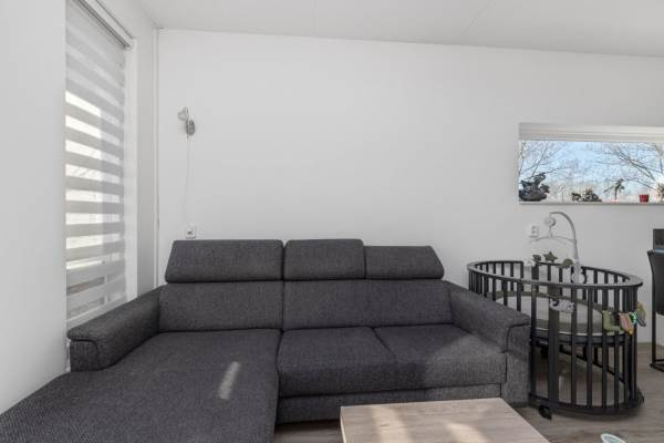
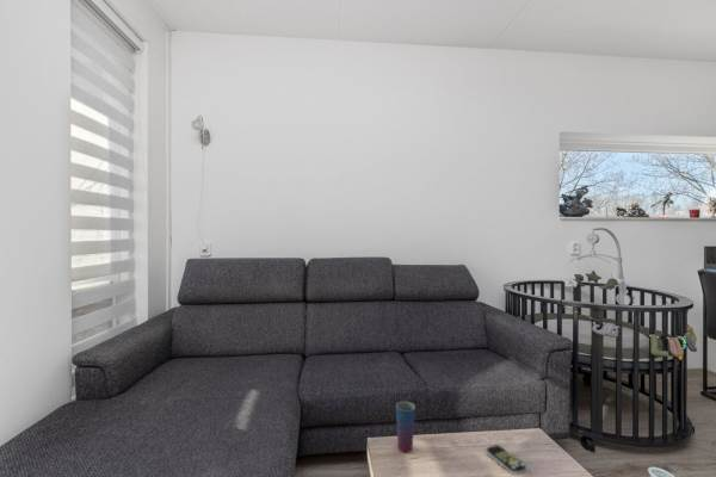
+ remote control [486,444,527,476]
+ cup [395,401,416,453]
